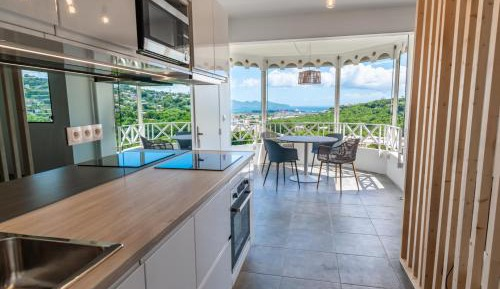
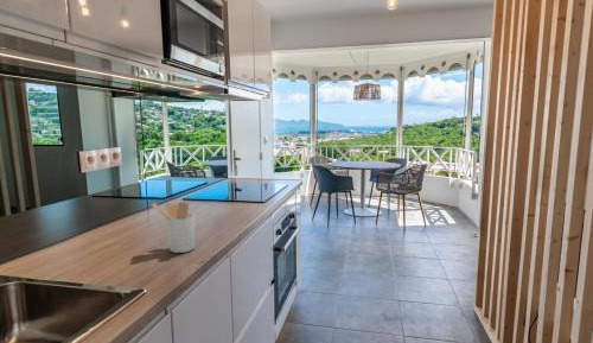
+ utensil holder [151,201,196,254]
